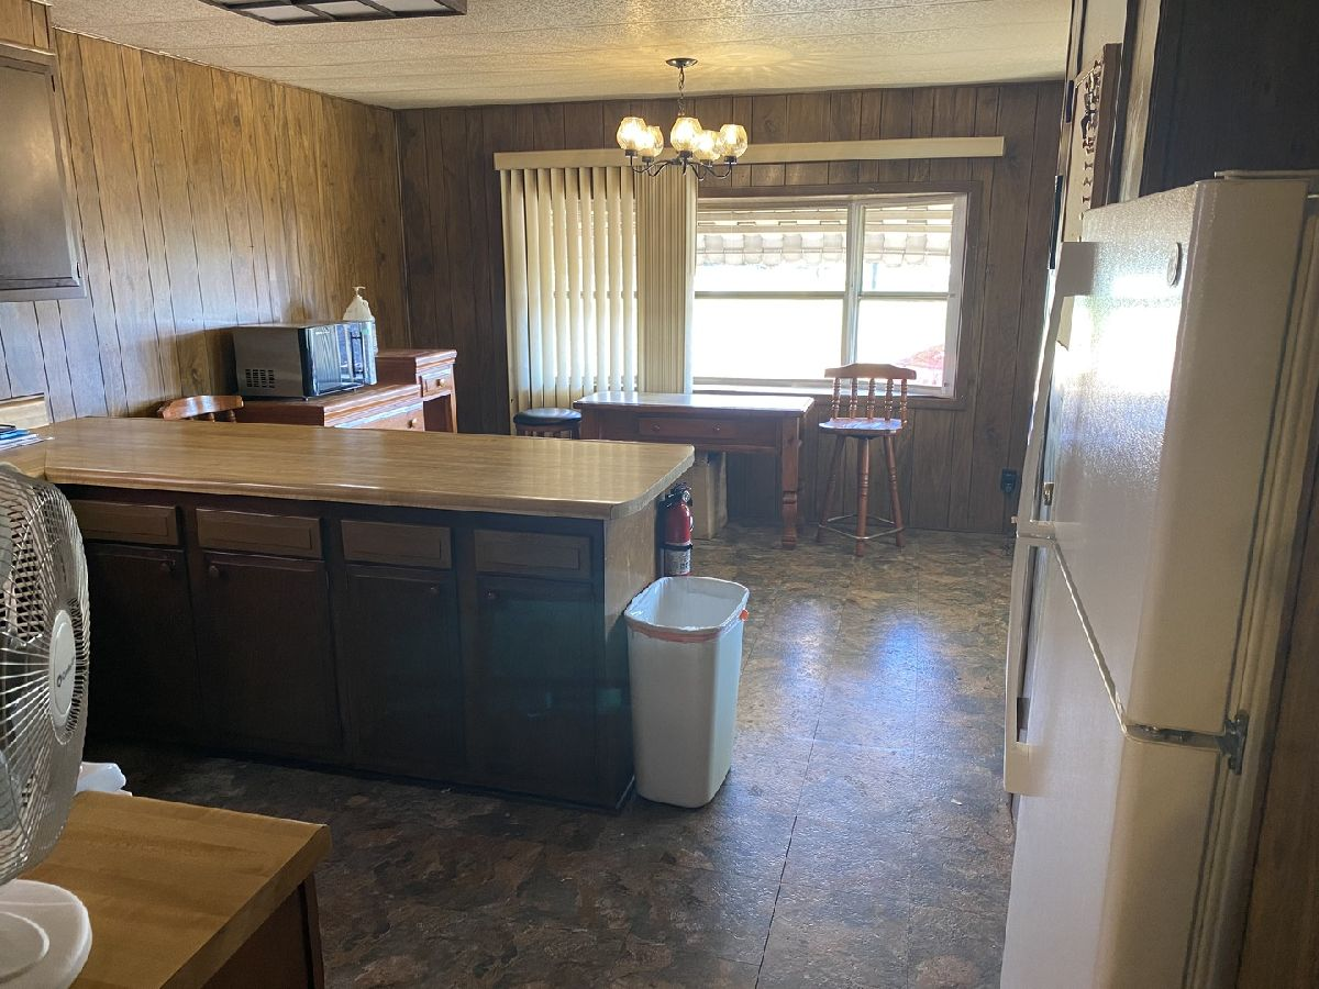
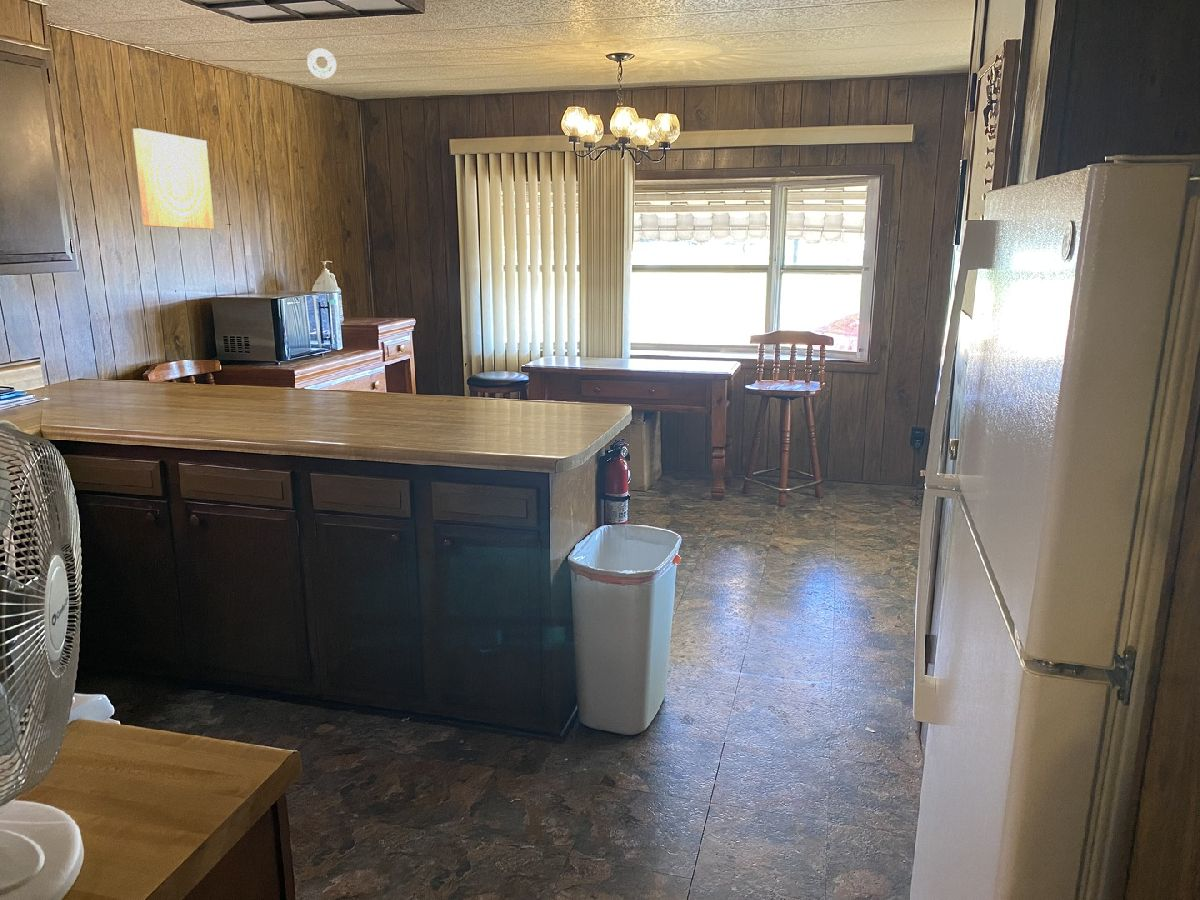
+ smoke detector [306,48,337,79]
+ wall art [132,128,215,230]
